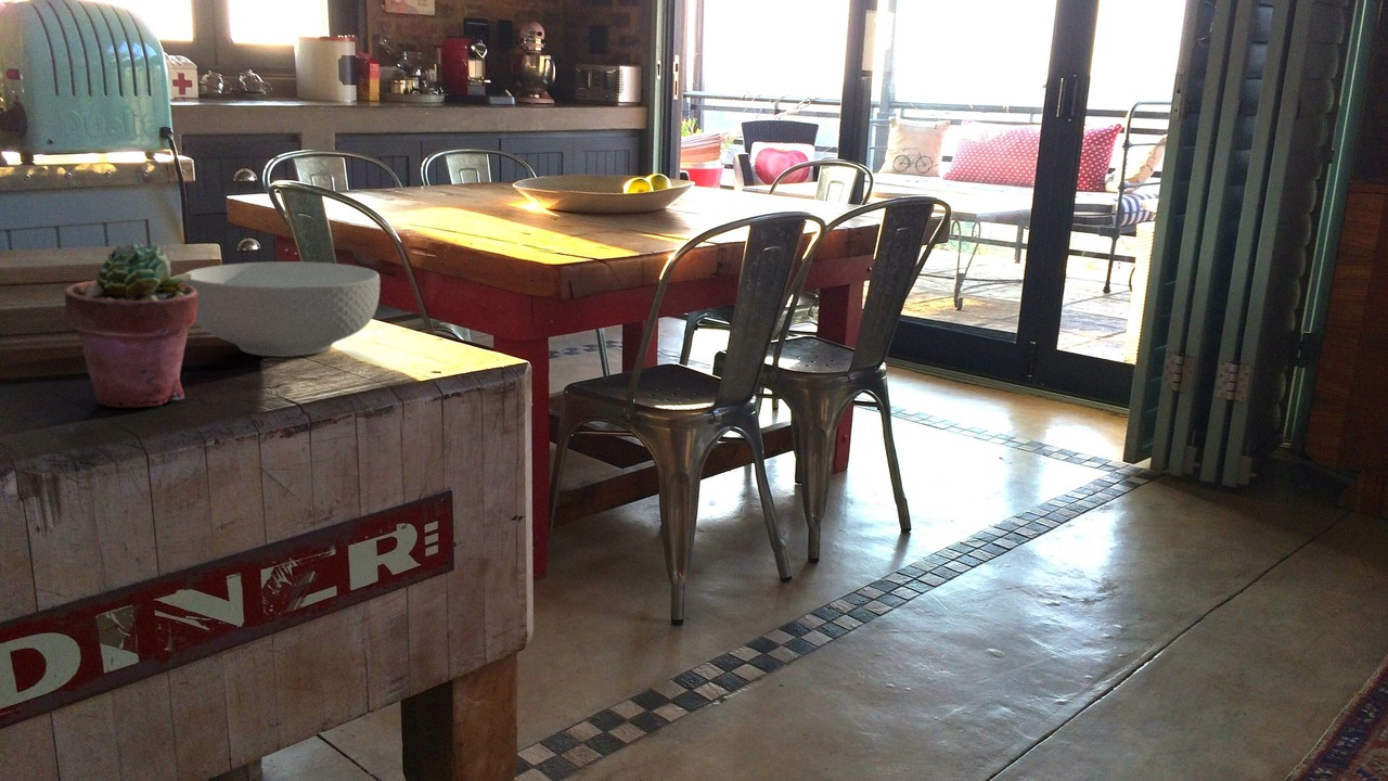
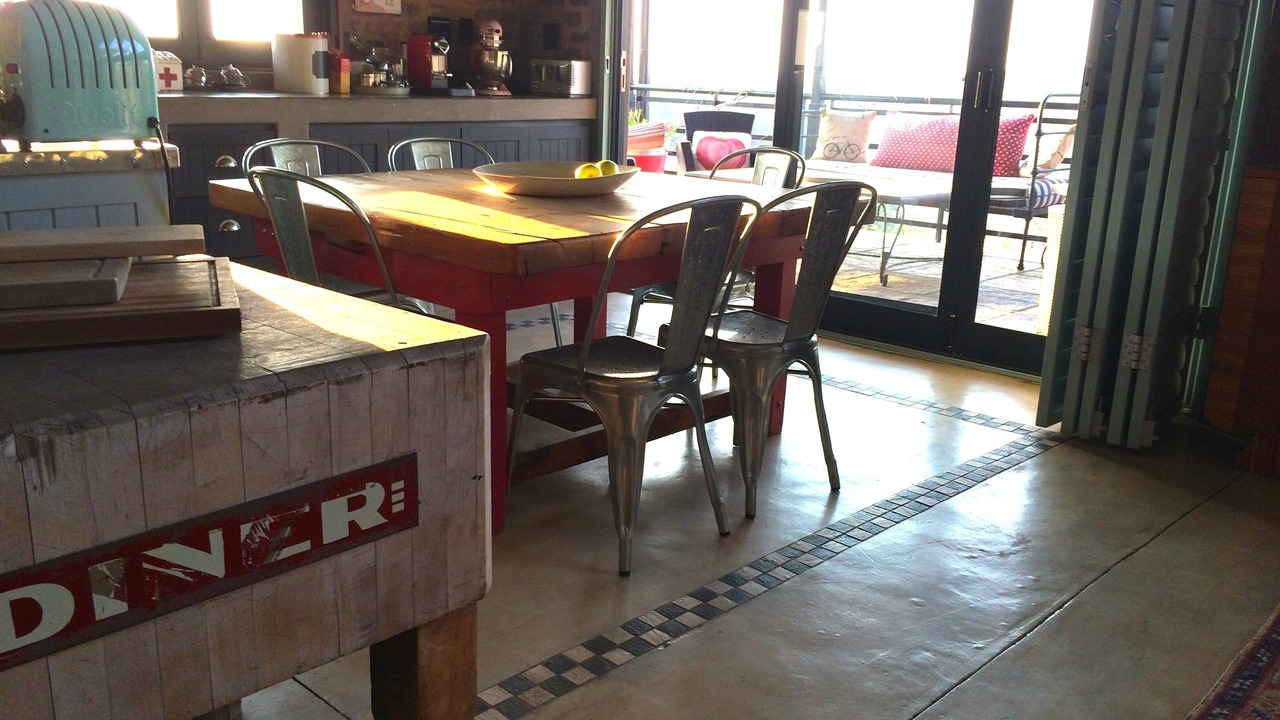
- cereal bowl [182,260,381,358]
- potted succulent [64,241,197,409]
